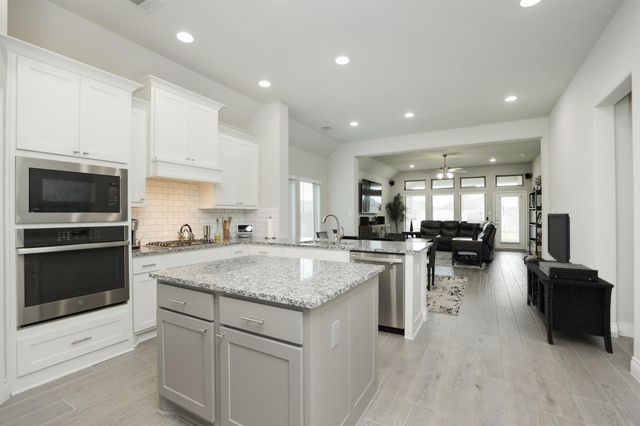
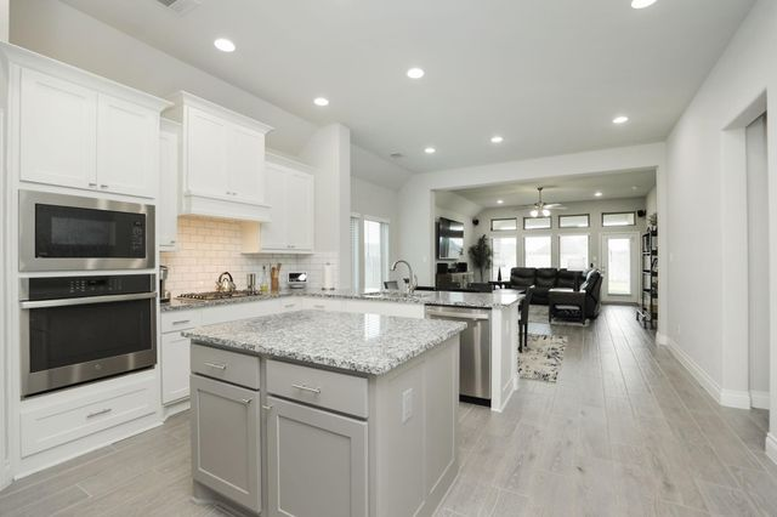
- media console [521,213,615,355]
